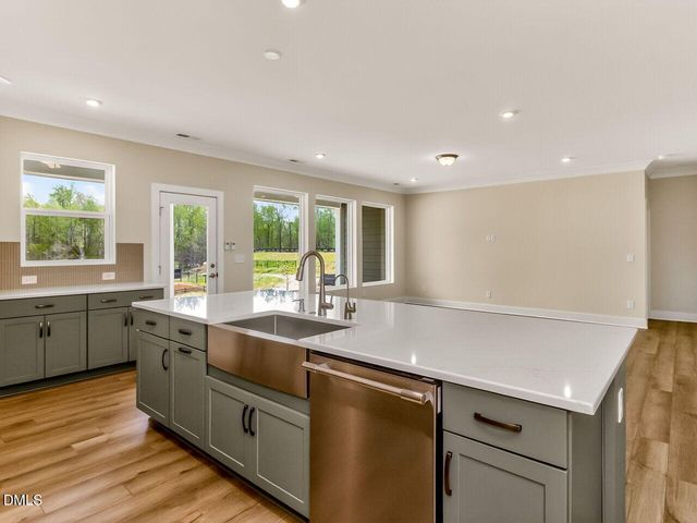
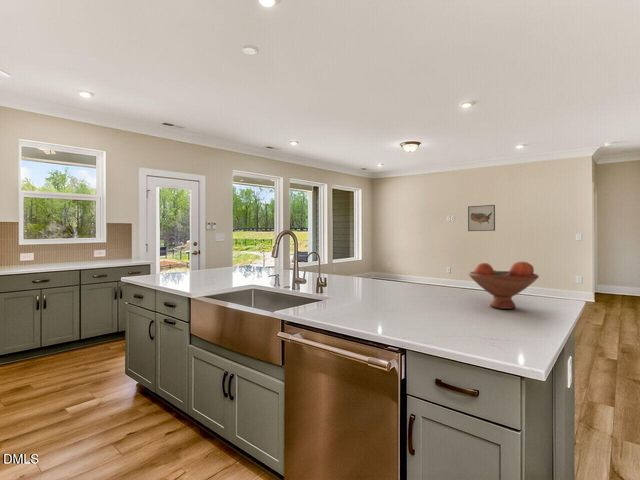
+ wall art [467,204,496,232]
+ fruit bowl [467,261,540,310]
